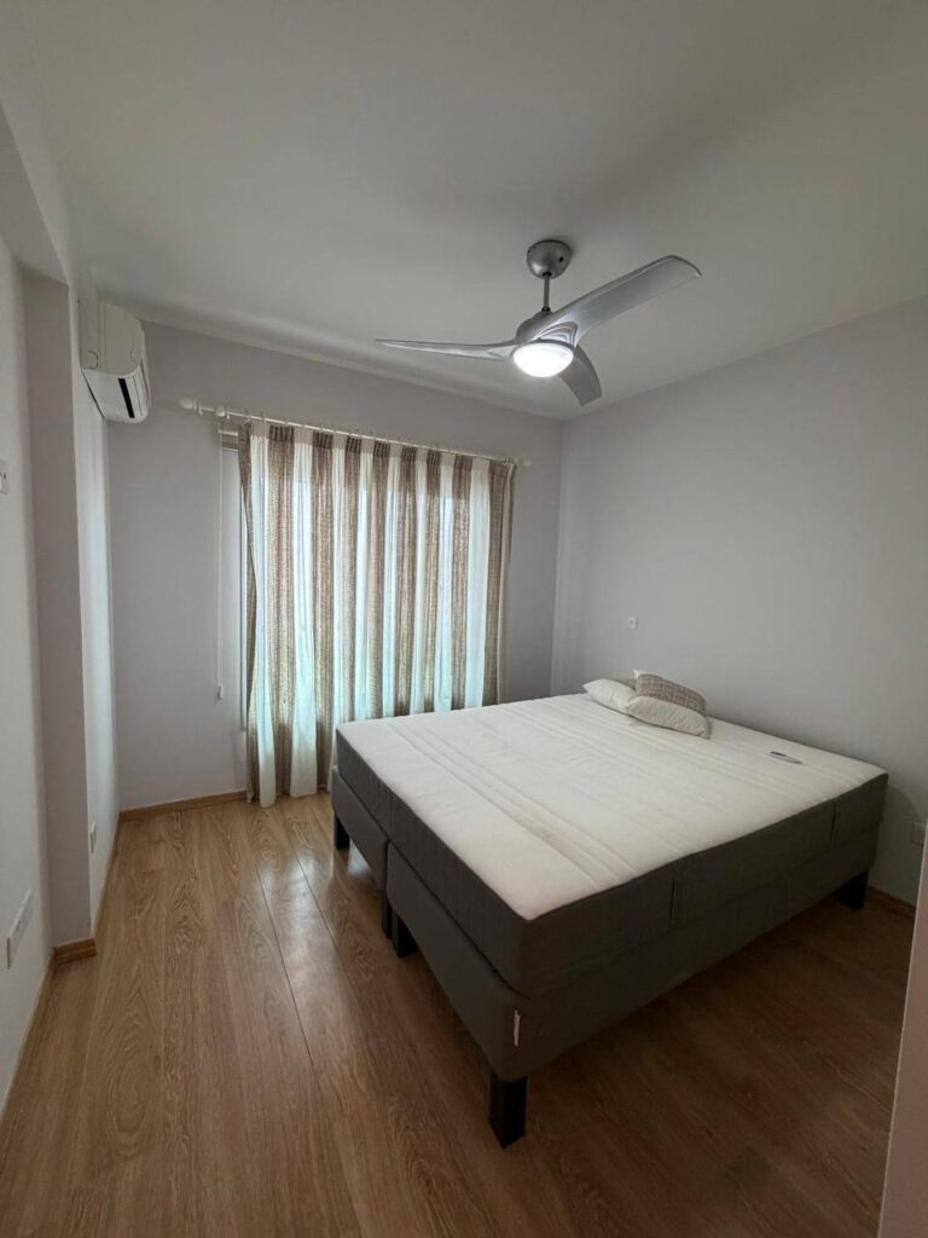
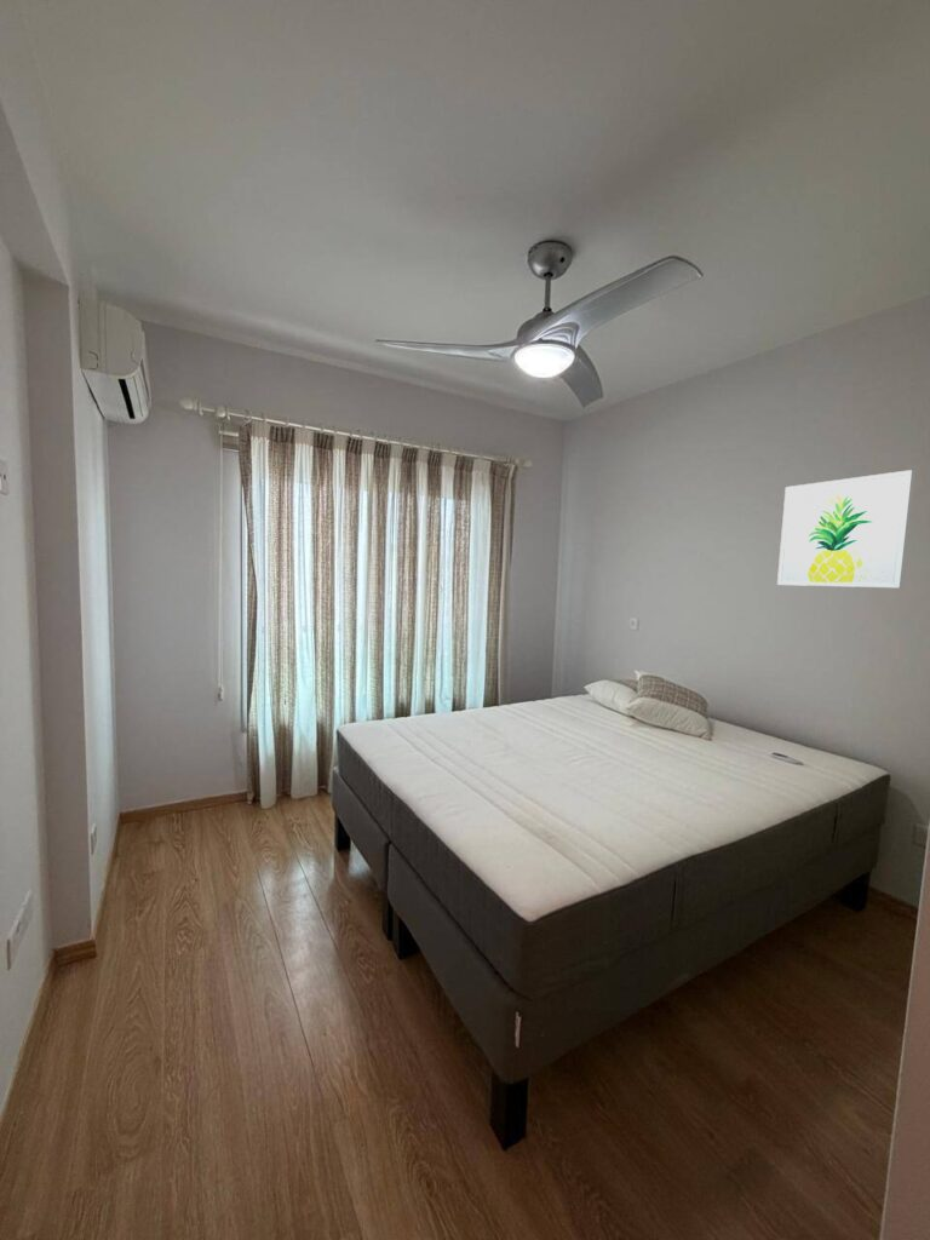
+ wall art [776,469,915,589]
